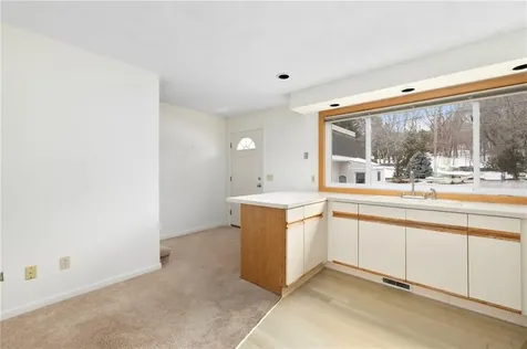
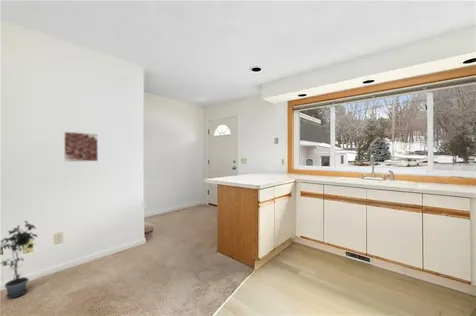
+ potted plant [0,220,39,299]
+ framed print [62,131,99,163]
